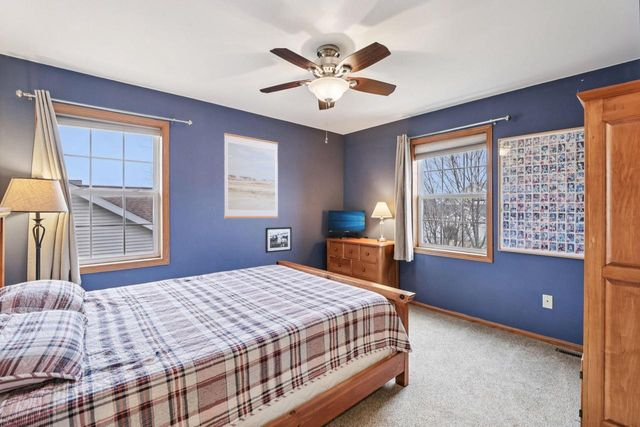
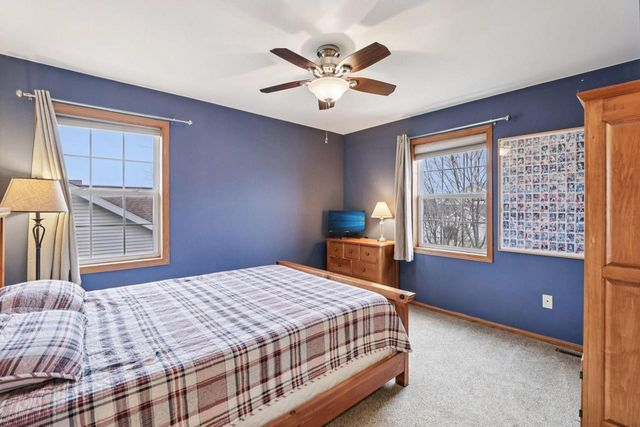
- picture frame [264,226,293,254]
- wall art [223,132,279,219]
